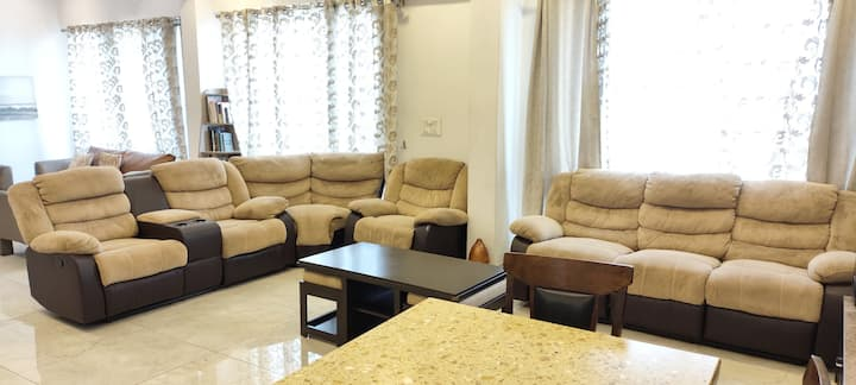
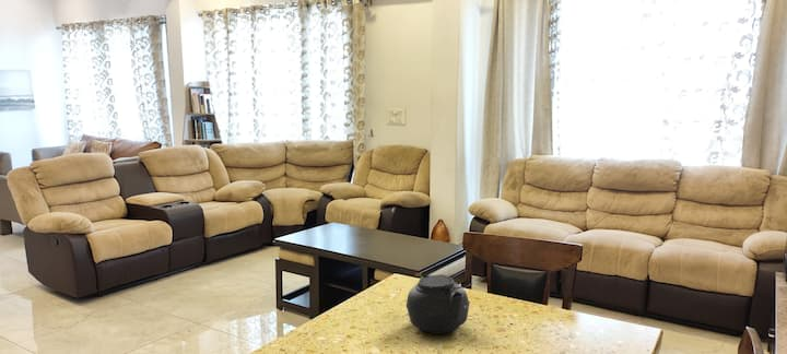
+ teapot [406,273,474,335]
